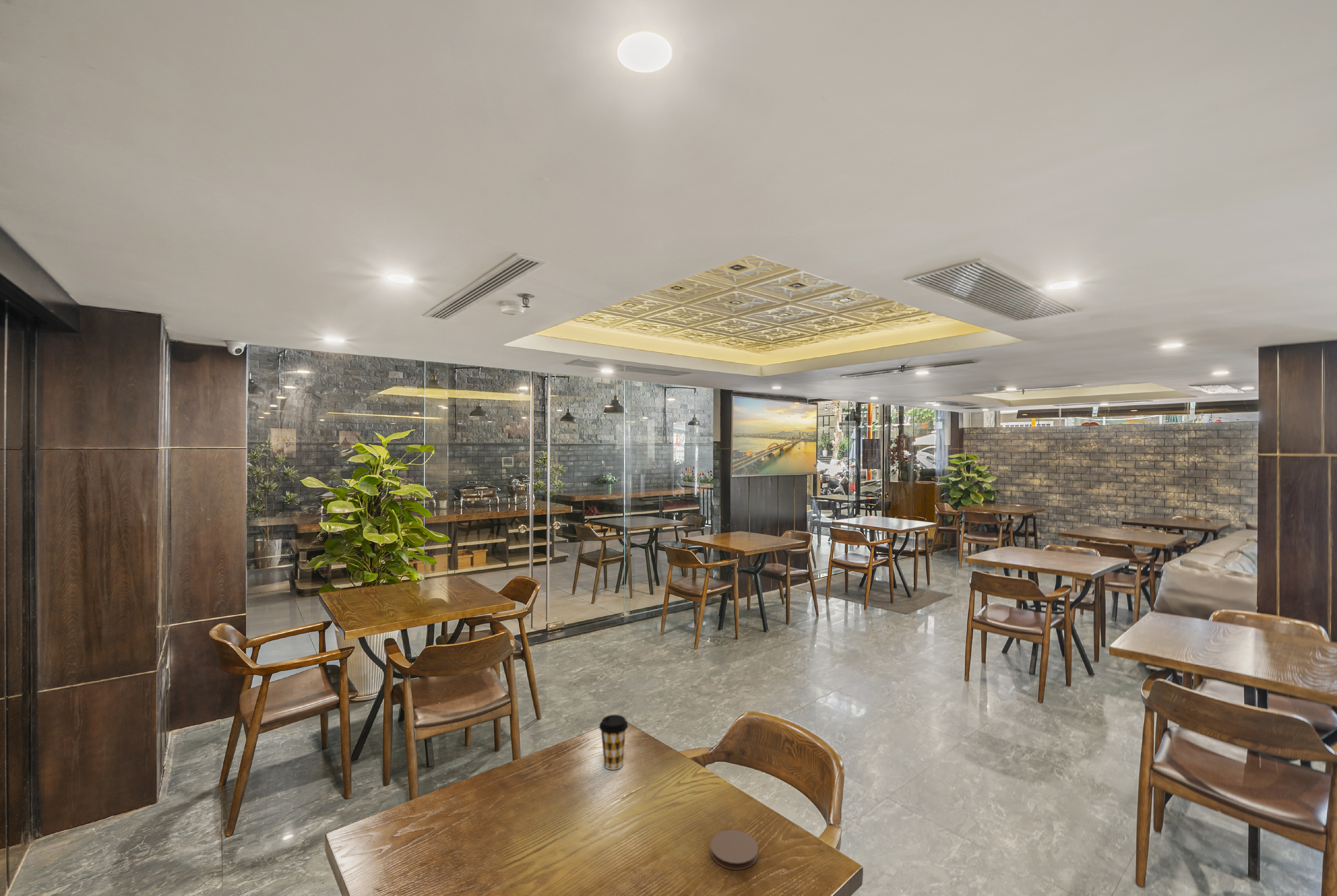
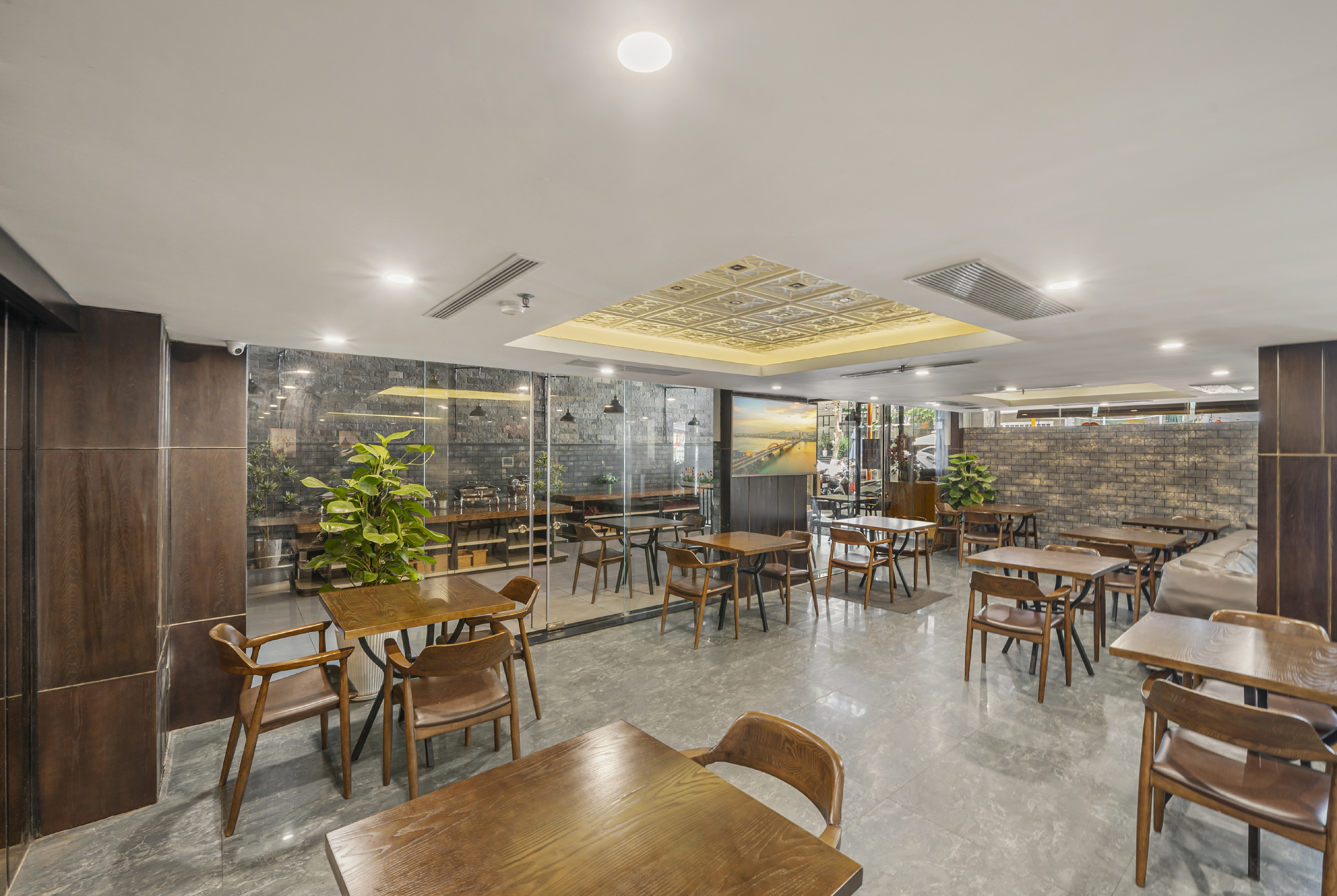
- coffee cup [599,714,628,770]
- coaster [710,829,759,870]
